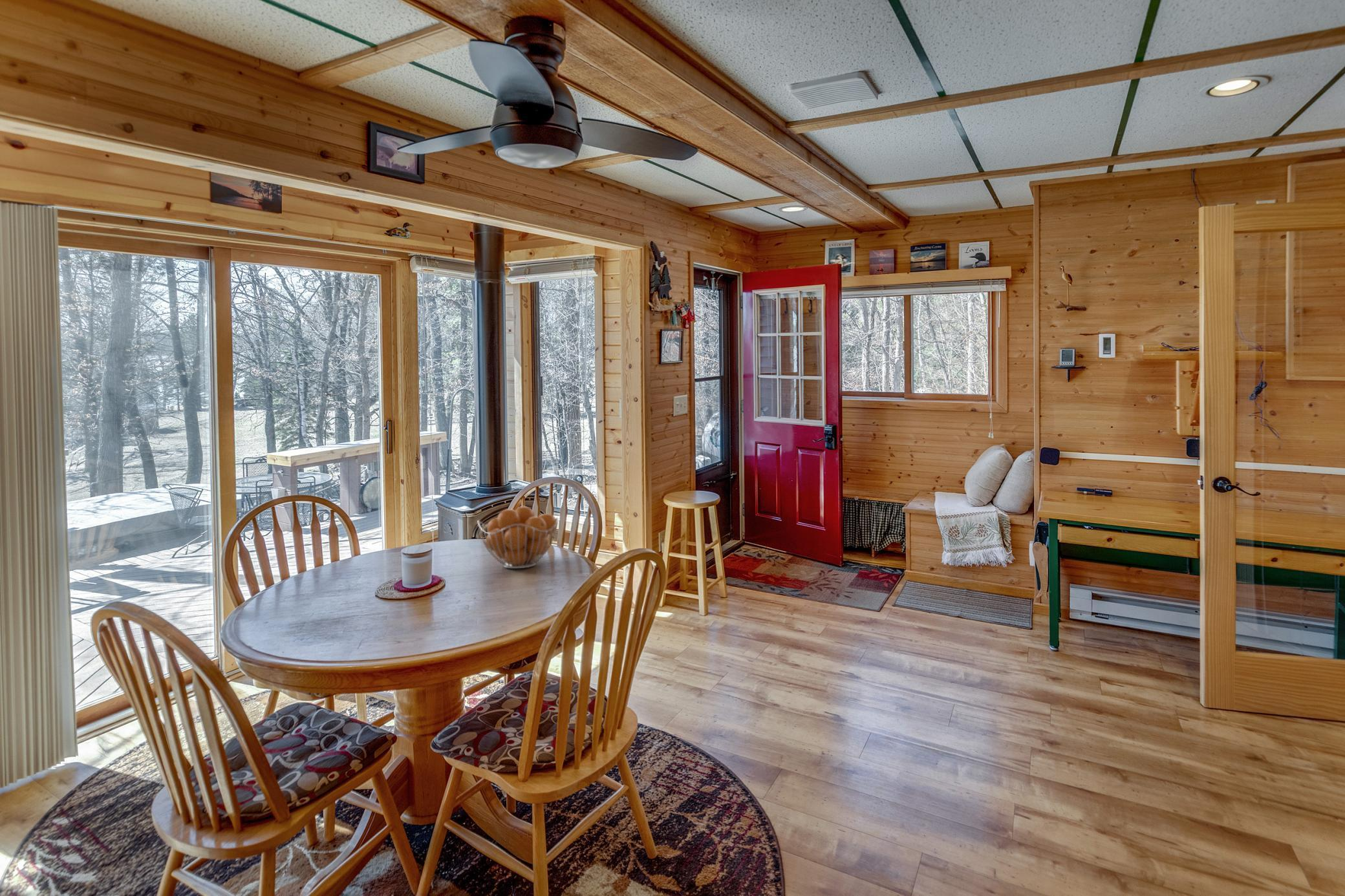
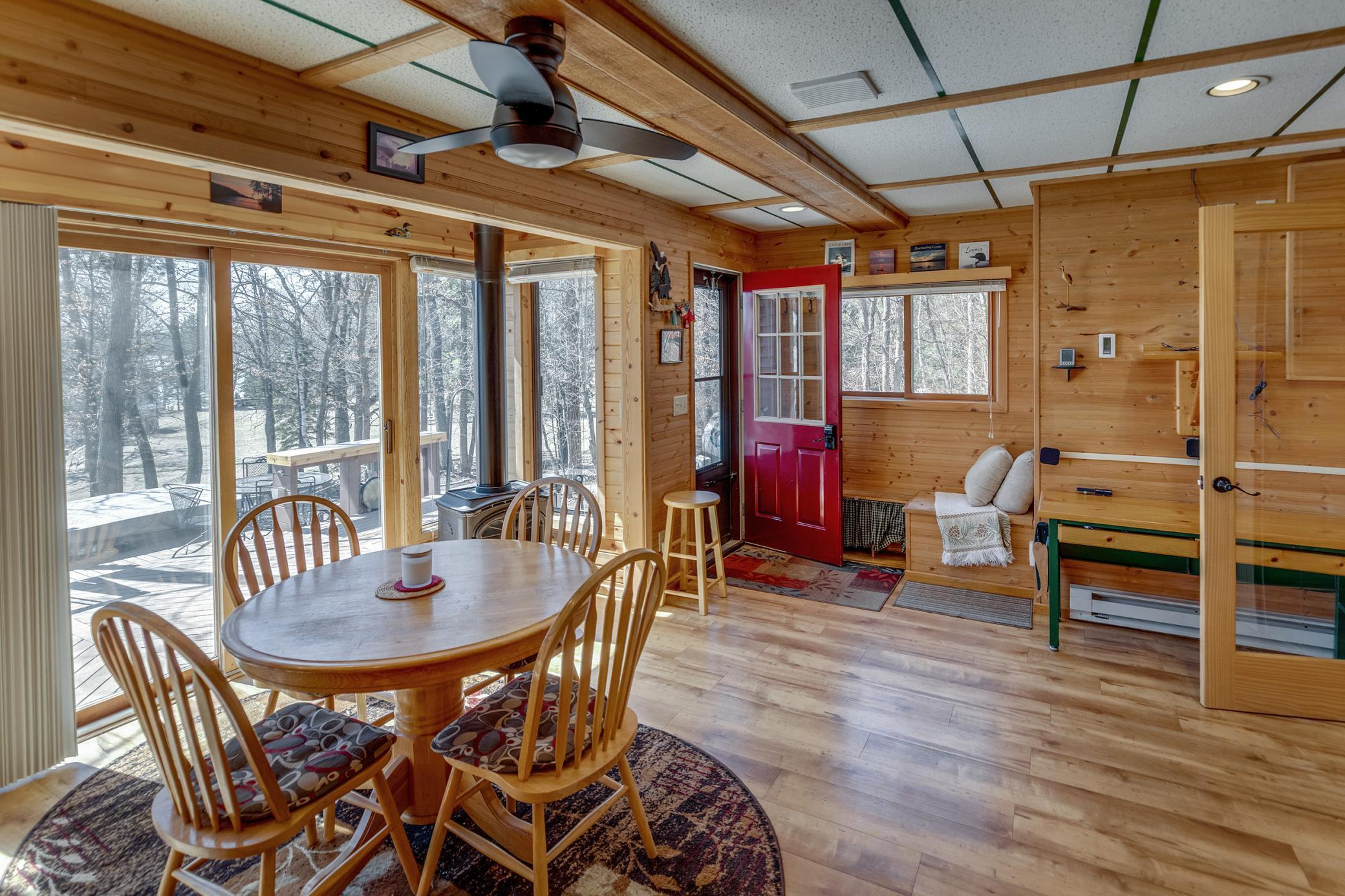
- fruit basket [477,506,559,569]
